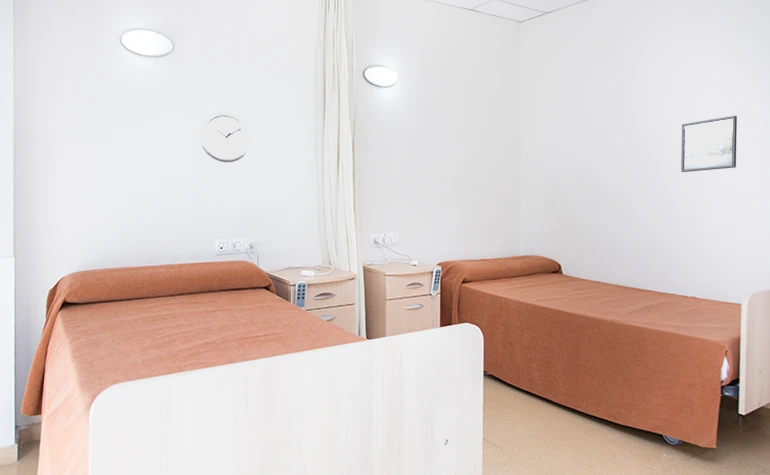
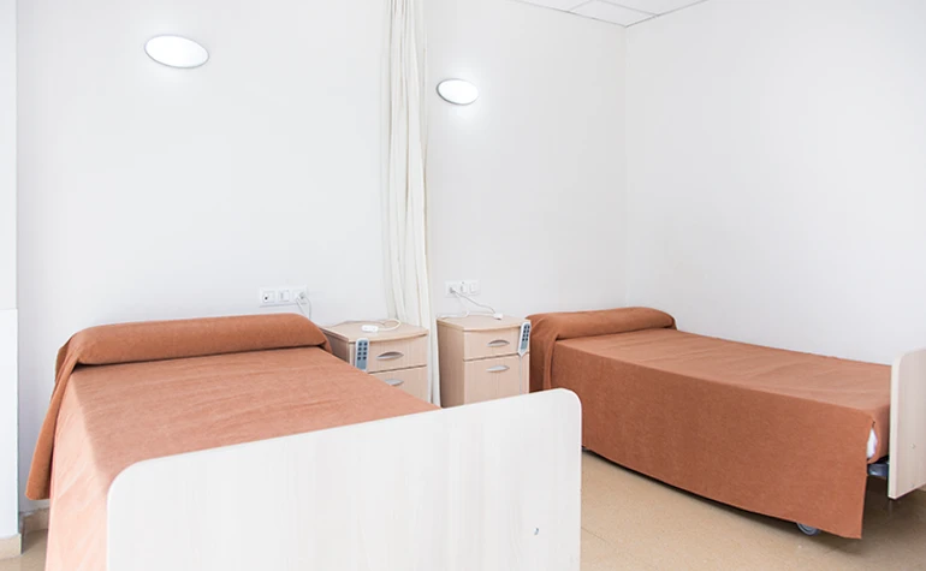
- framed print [680,115,738,173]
- wall clock [198,110,252,163]
